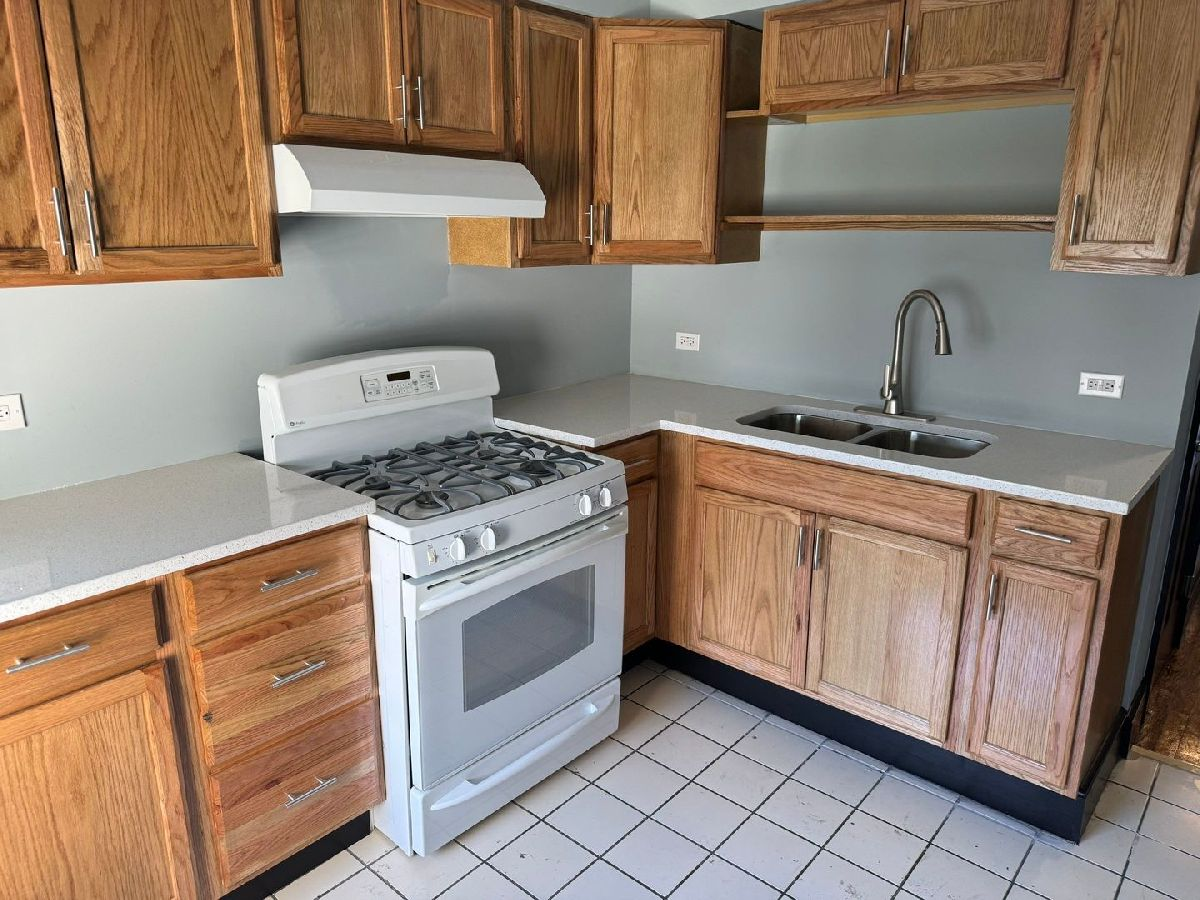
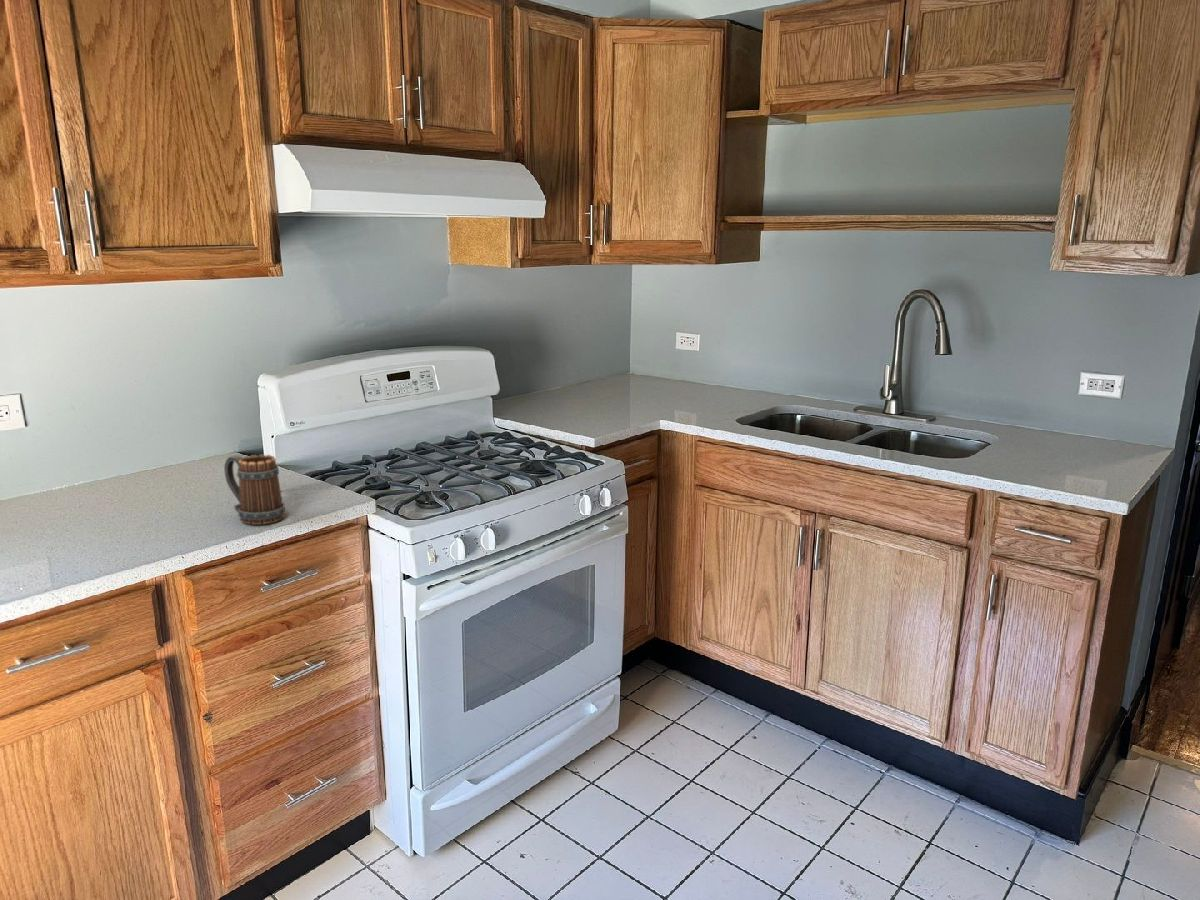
+ mug [223,454,286,526]
